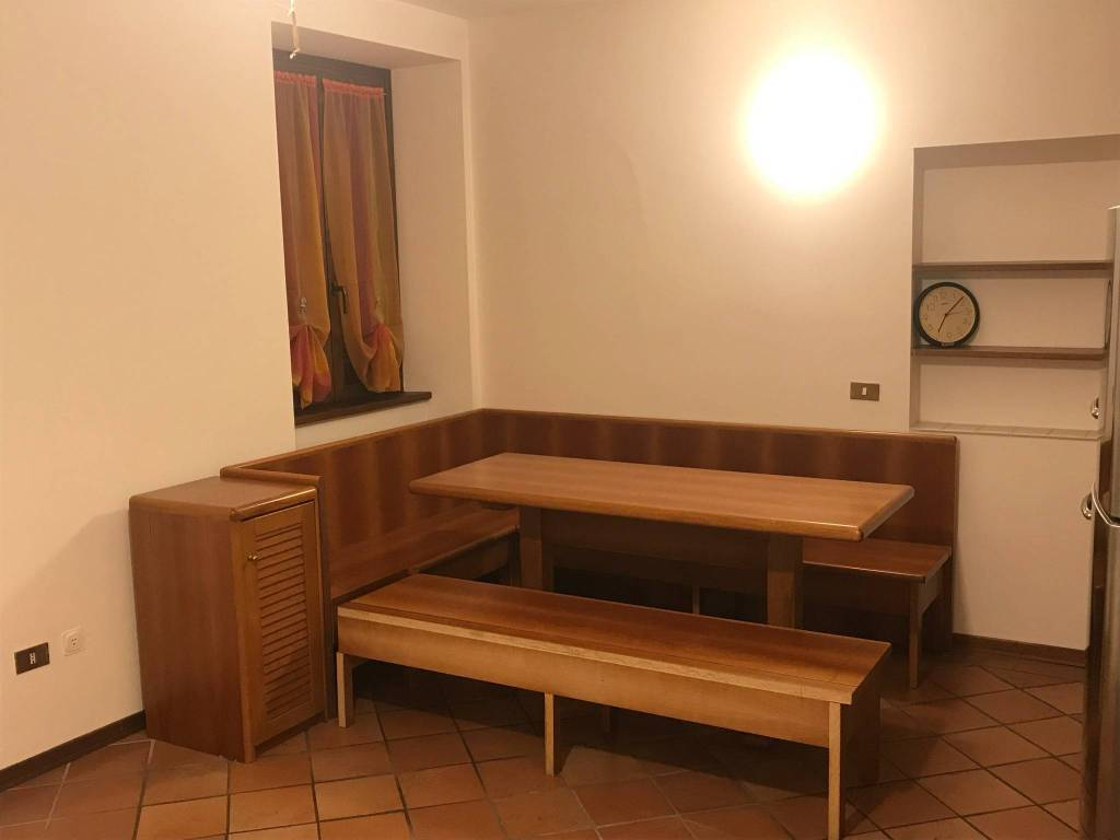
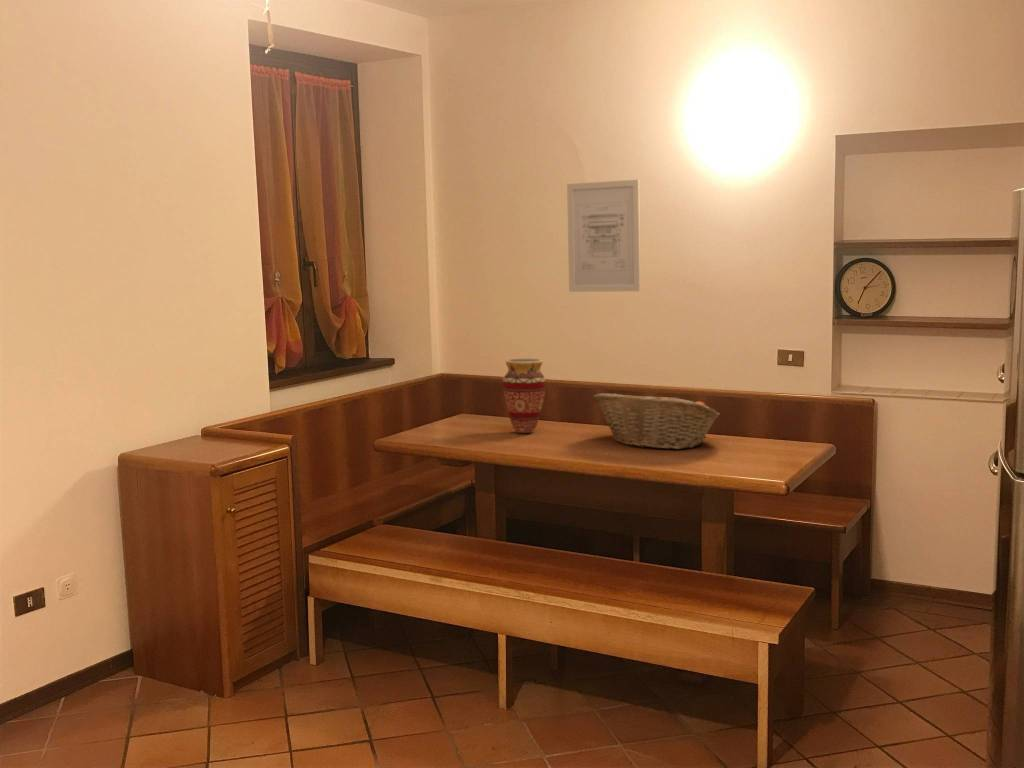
+ wall art [566,179,642,293]
+ fruit basket [592,392,721,450]
+ vase [501,358,547,434]
